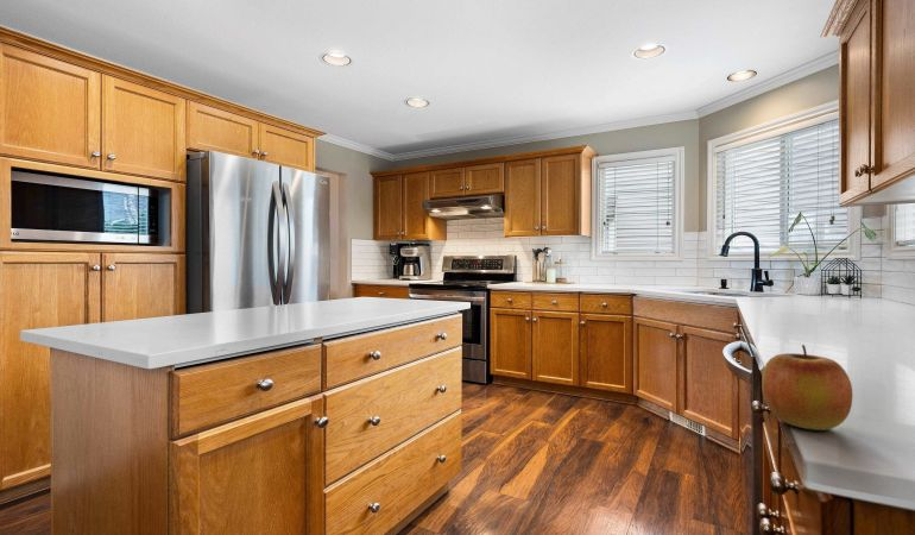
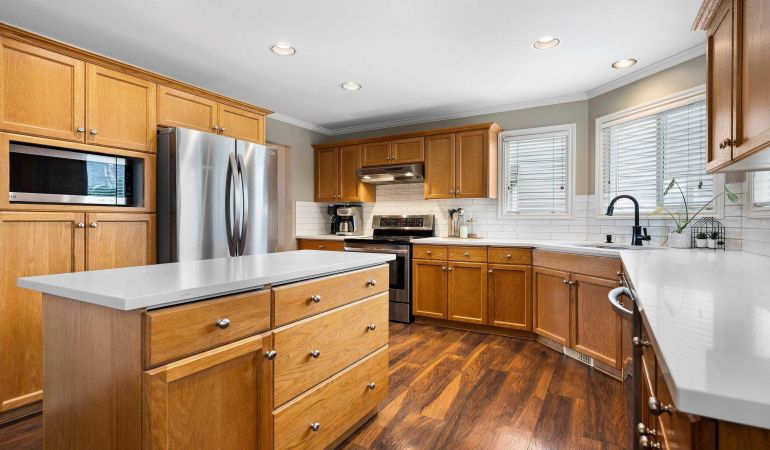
- apple [761,344,853,432]
